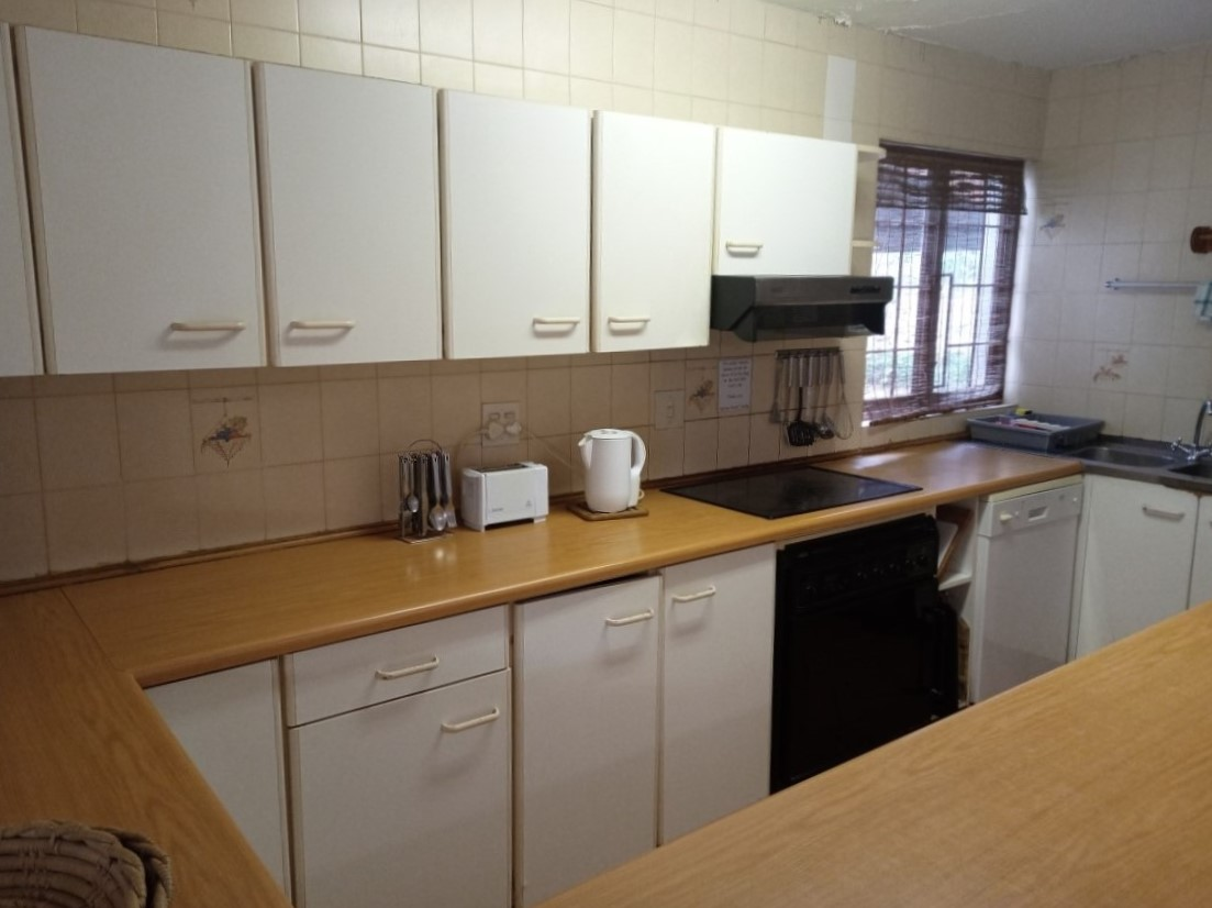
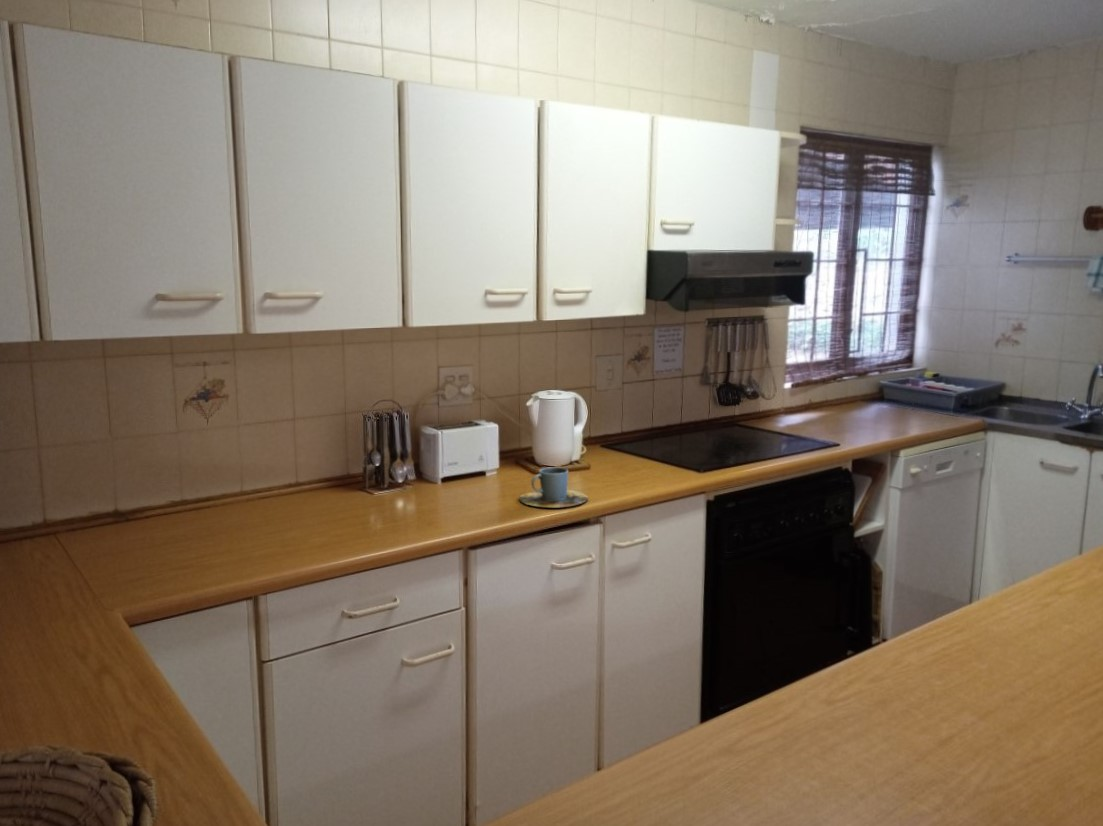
+ cup [518,466,589,508]
